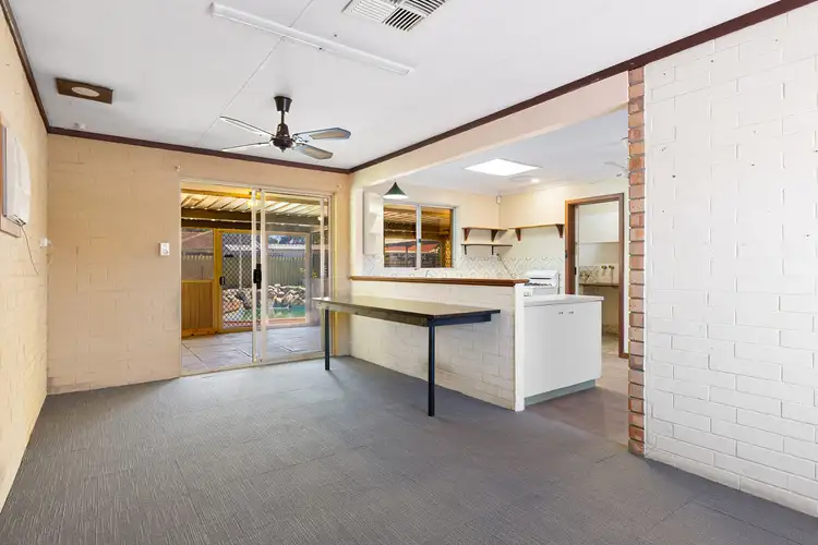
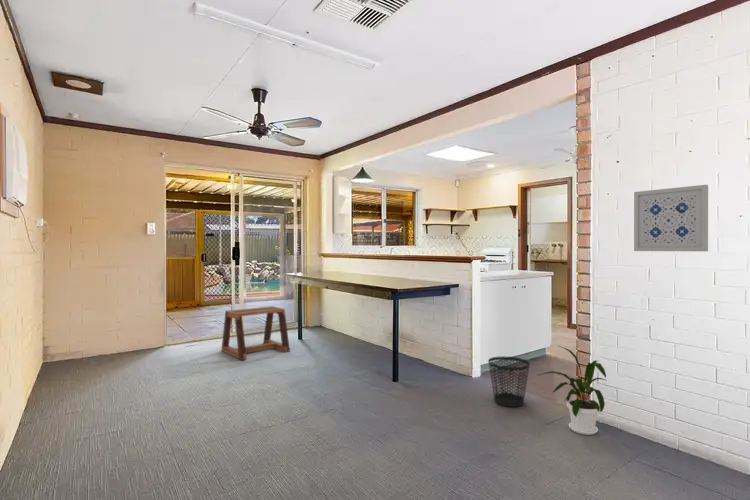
+ wall art [633,184,709,252]
+ wastebasket [487,355,531,408]
+ stool [220,305,291,361]
+ house plant [538,345,607,436]
